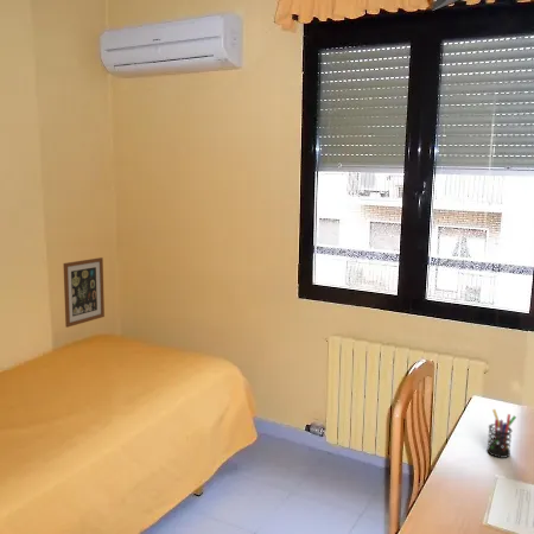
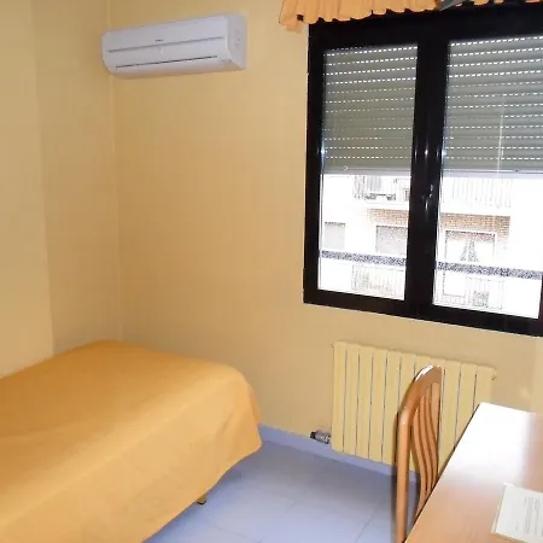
- wall art [62,256,106,329]
- pen holder [485,408,517,459]
